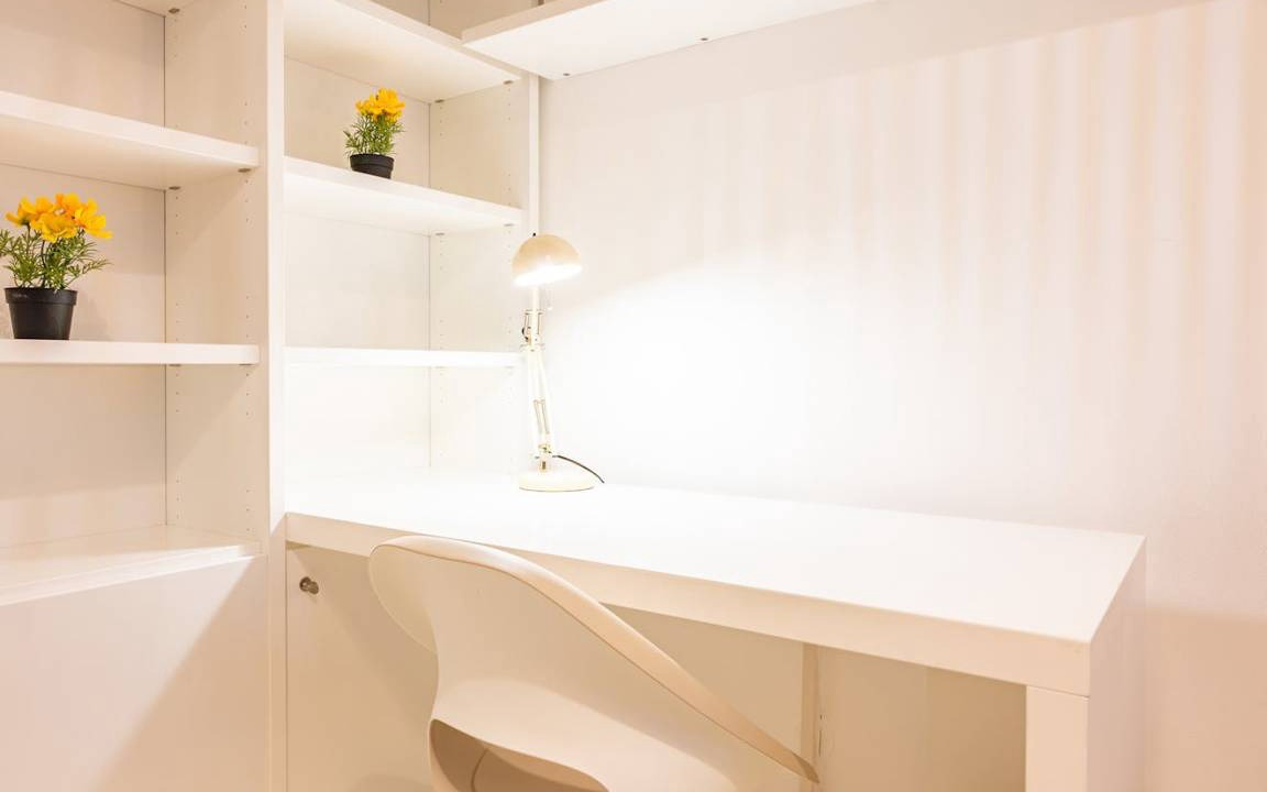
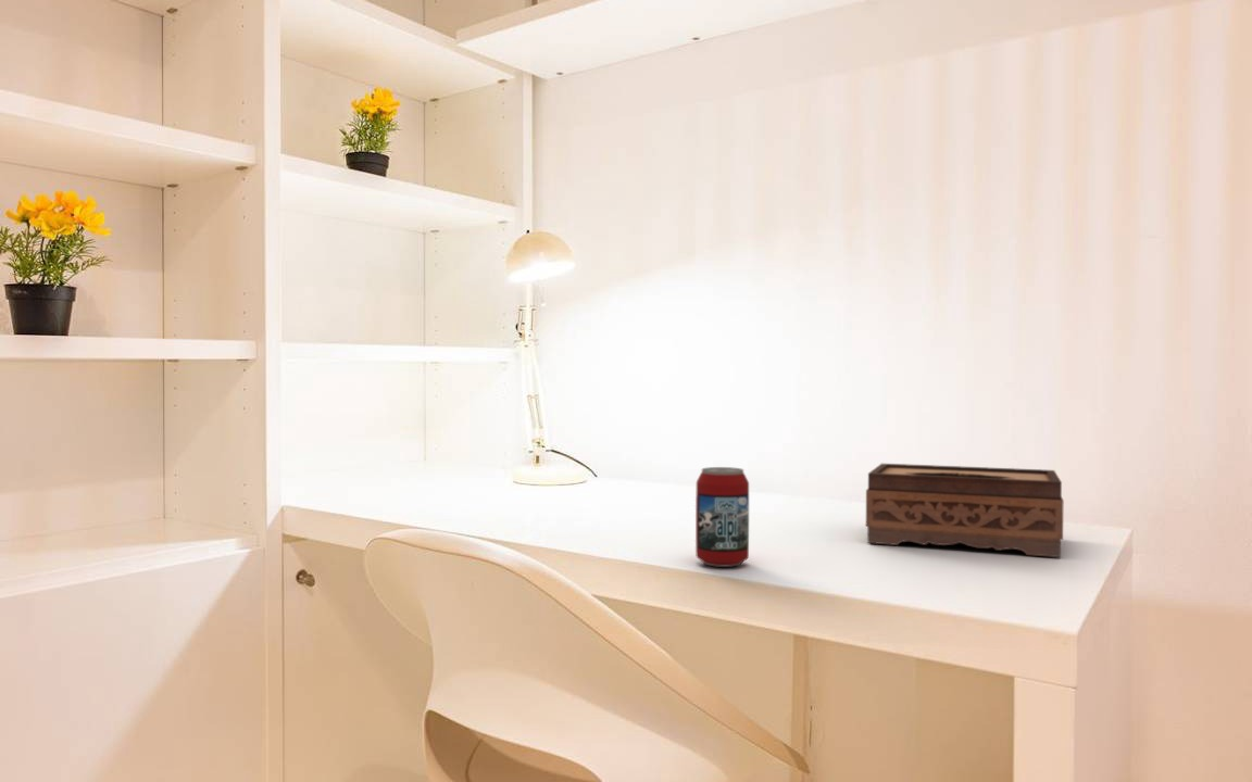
+ tissue box [865,463,1065,558]
+ beverage can [694,466,750,568]
